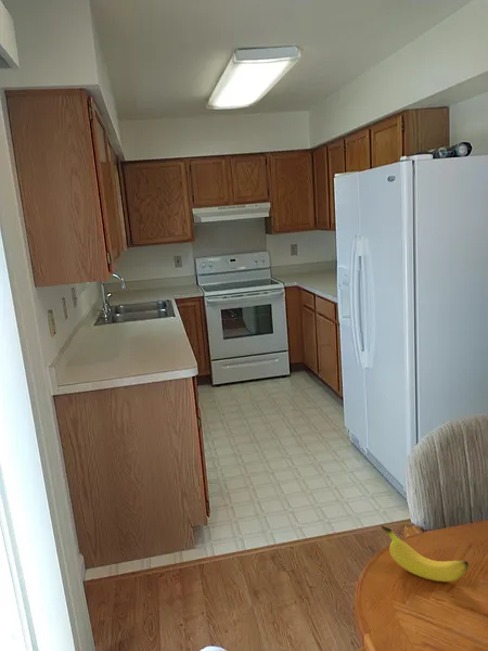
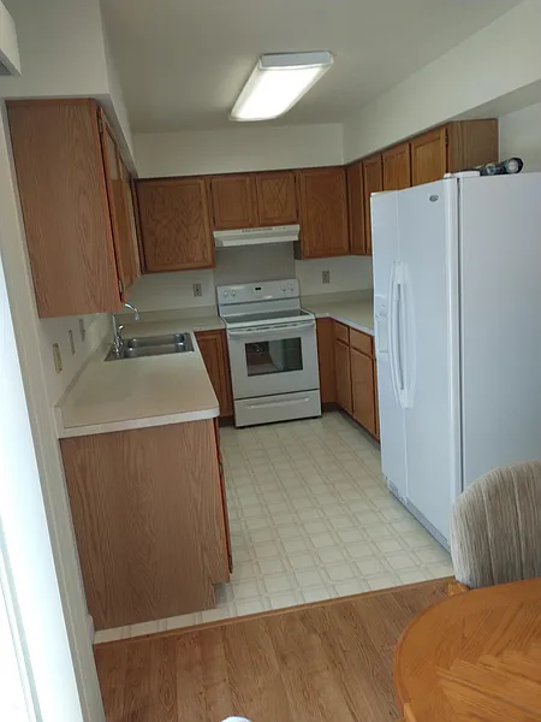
- banana [381,525,470,583]
